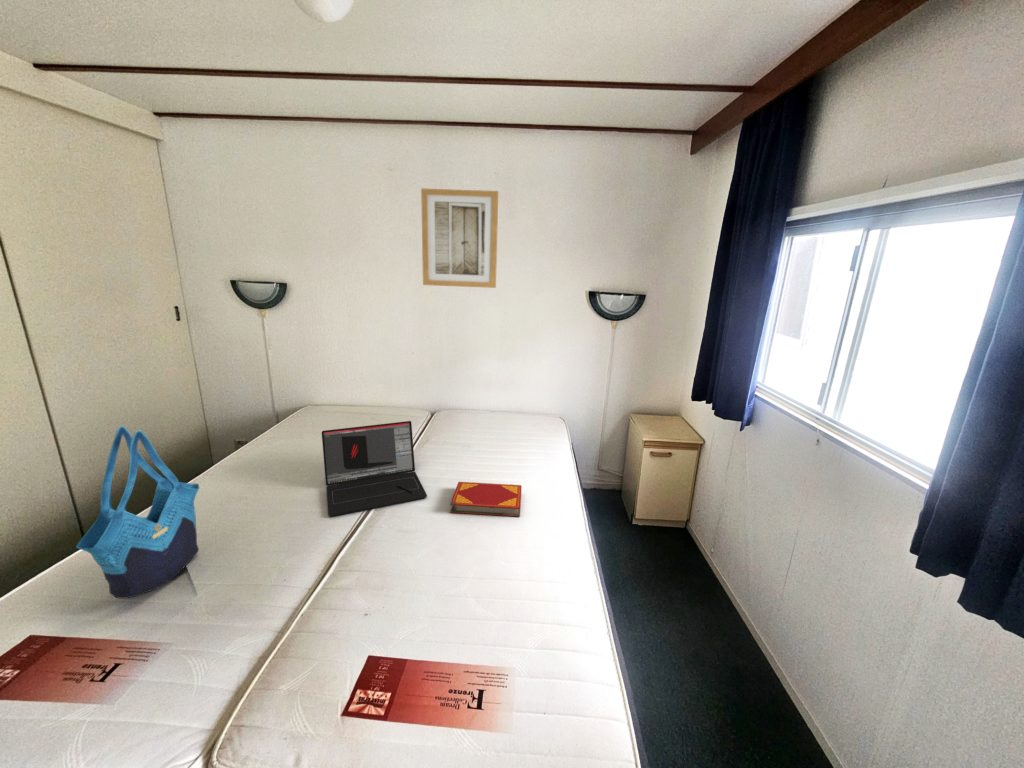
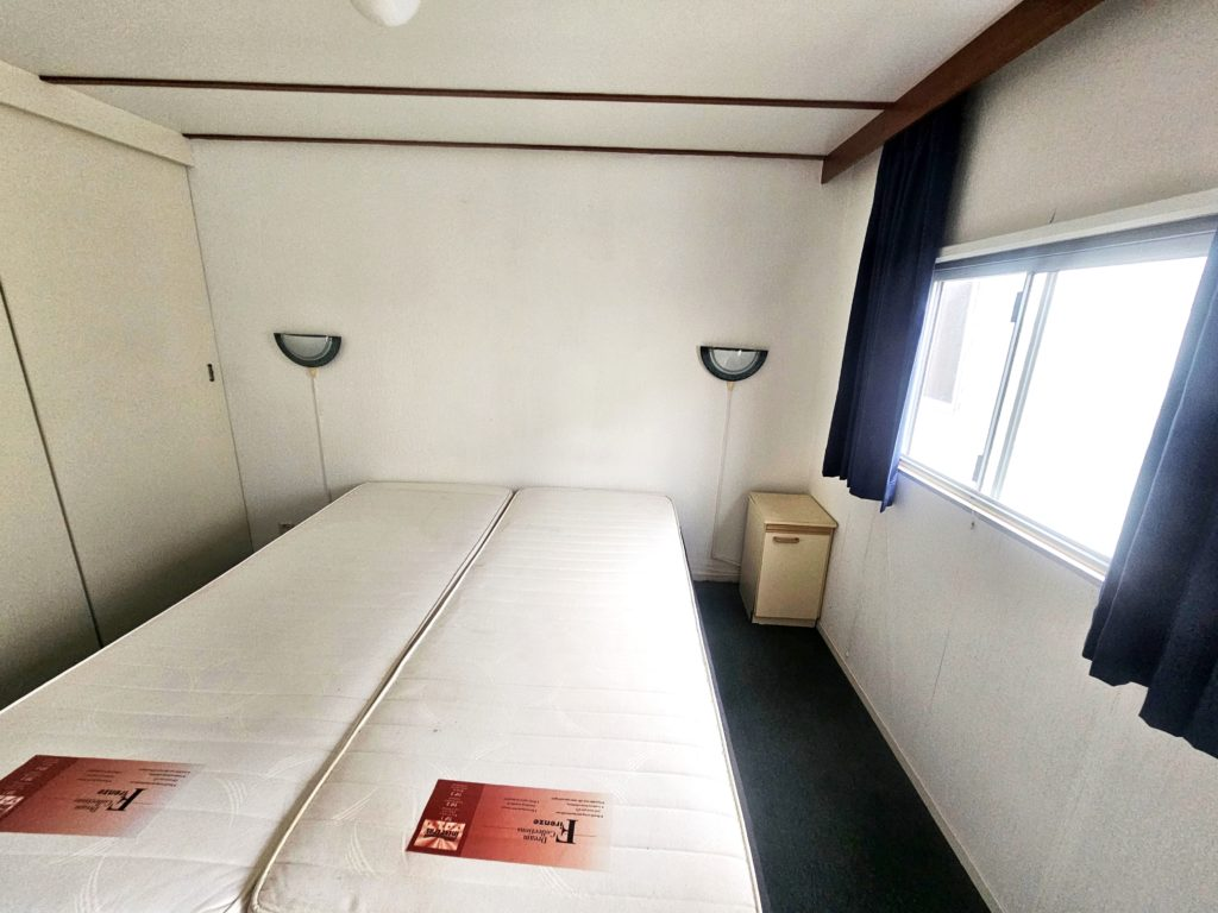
- wall art [420,187,499,289]
- laptop [321,420,428,518]
- tote bag [75,425,200,600]
- hardback book [449,481,522,518]
